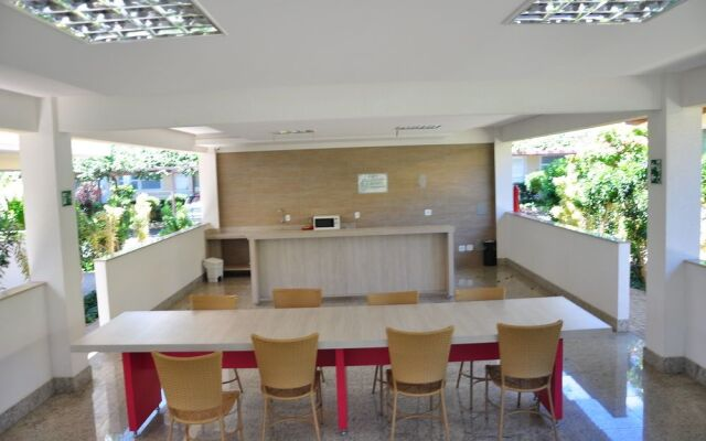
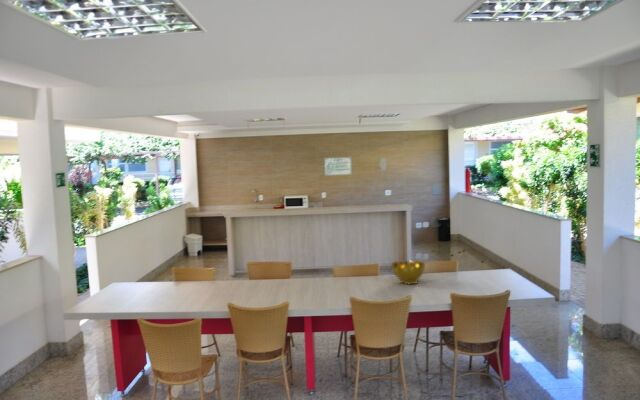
+ decorative bowl [391,259,426,286]
